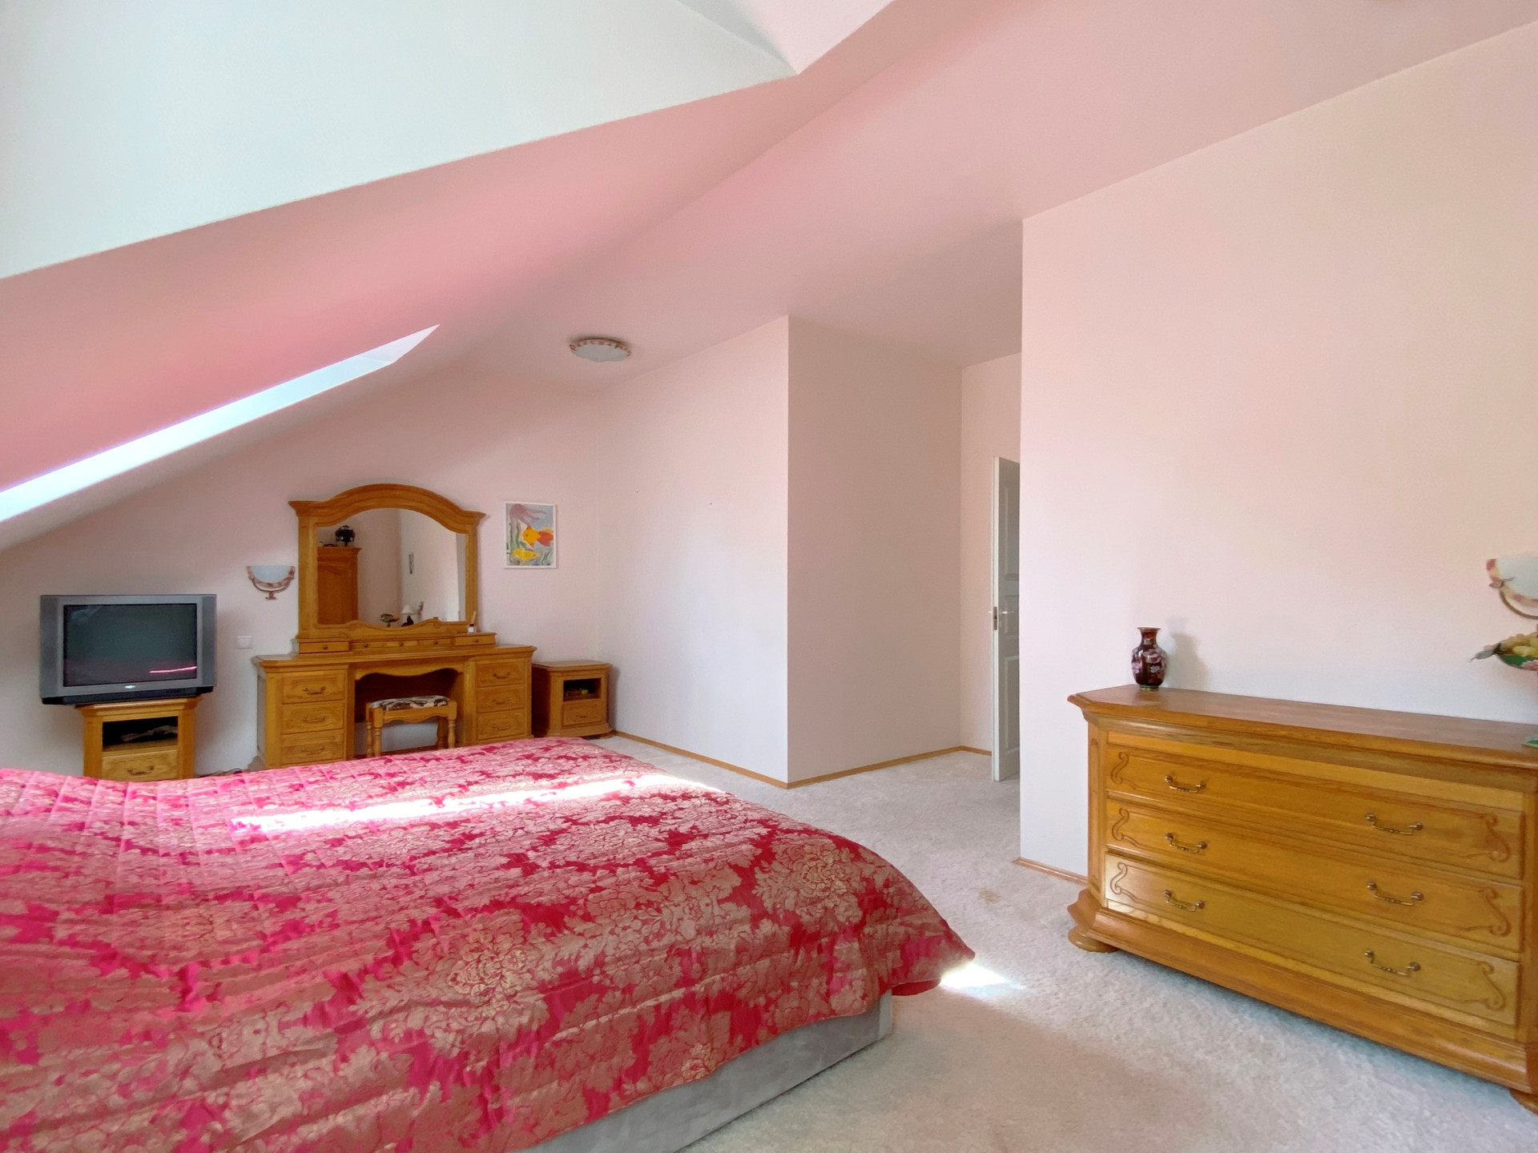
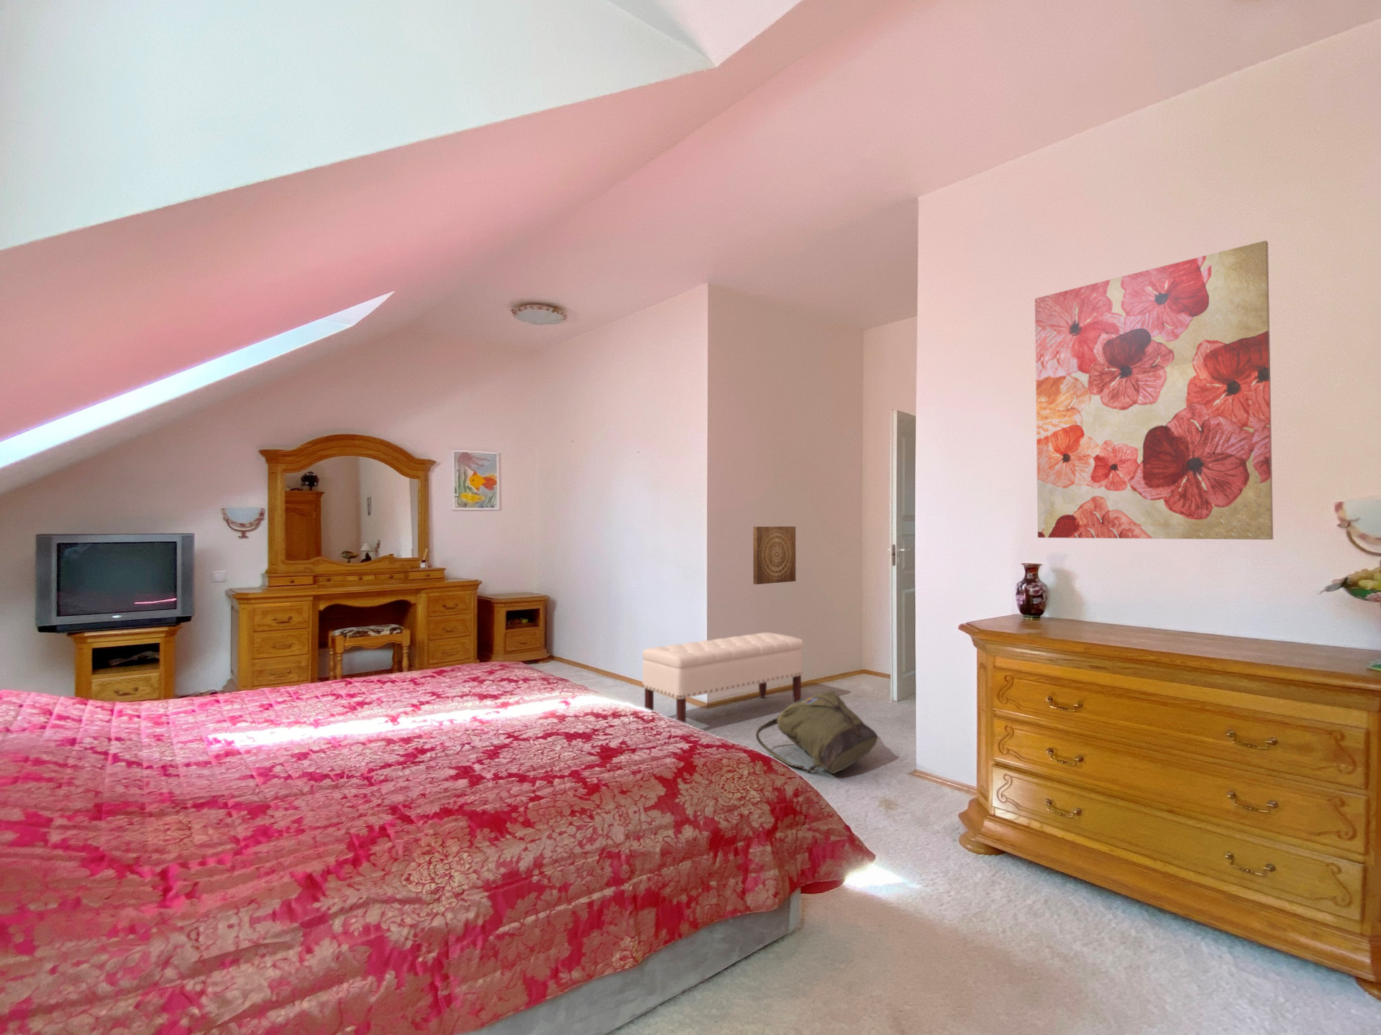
+ wall art [1034,240,1273,540]
+ bench [642,632,805,724]
+ backpack [756,689,879,774]
+ wall art [752,525,796,585]
